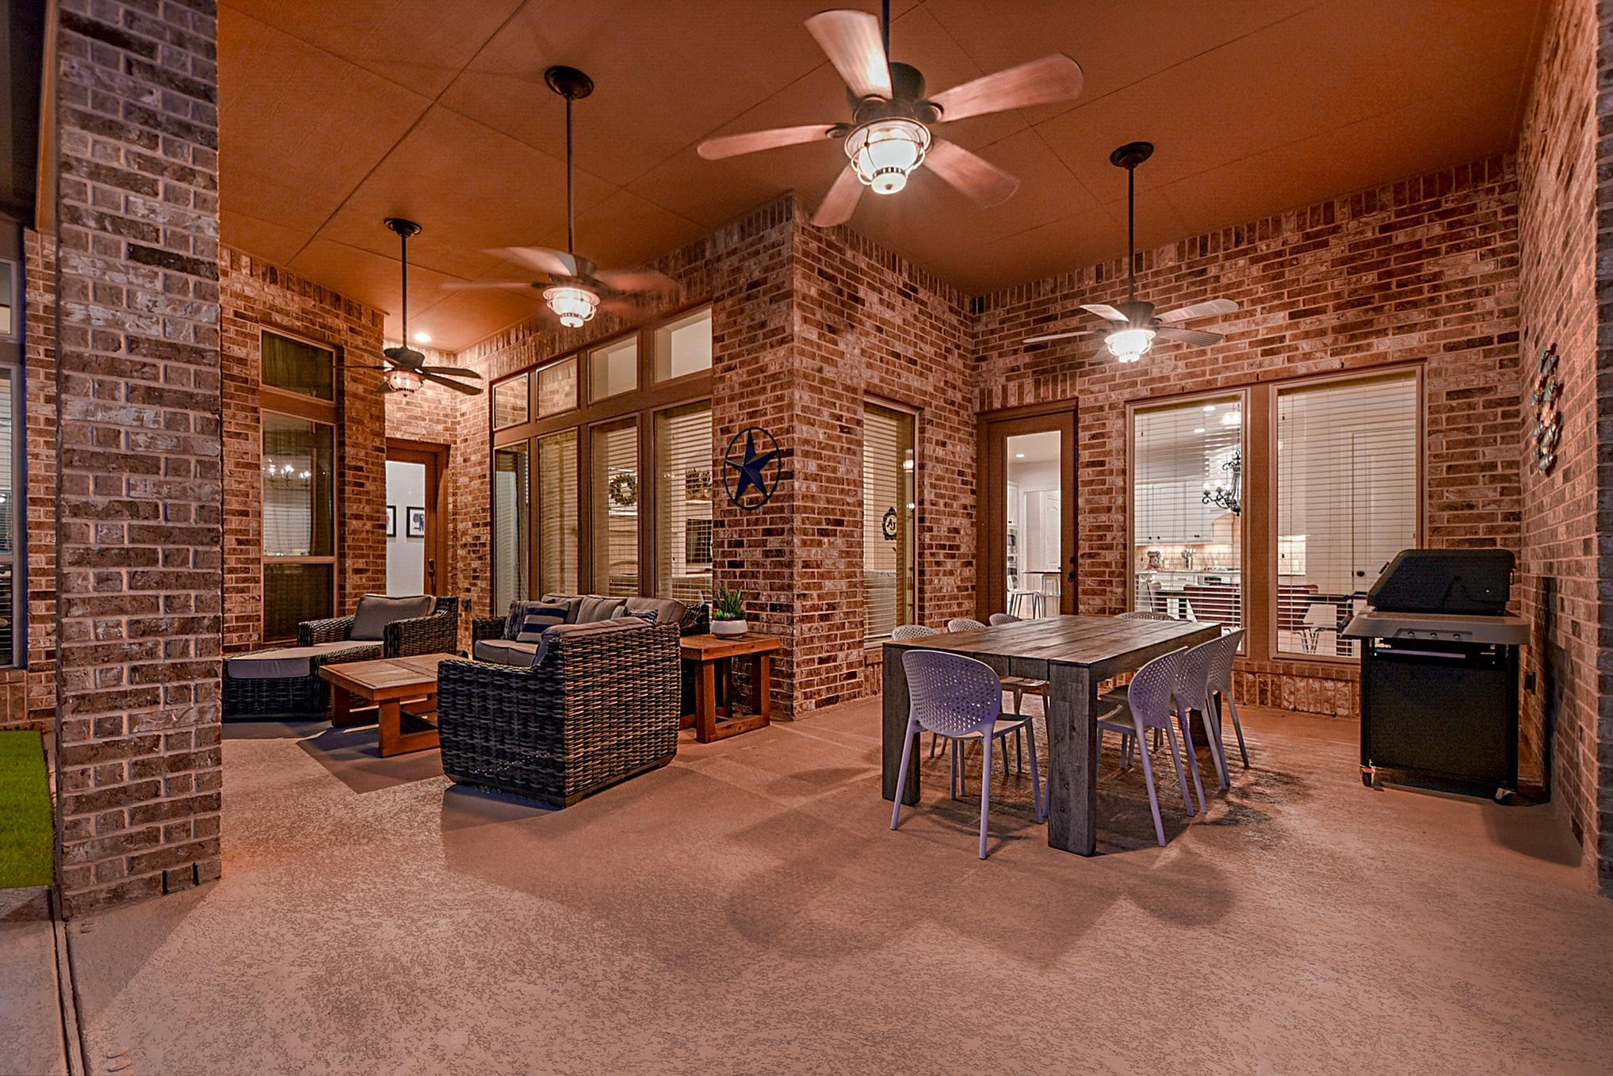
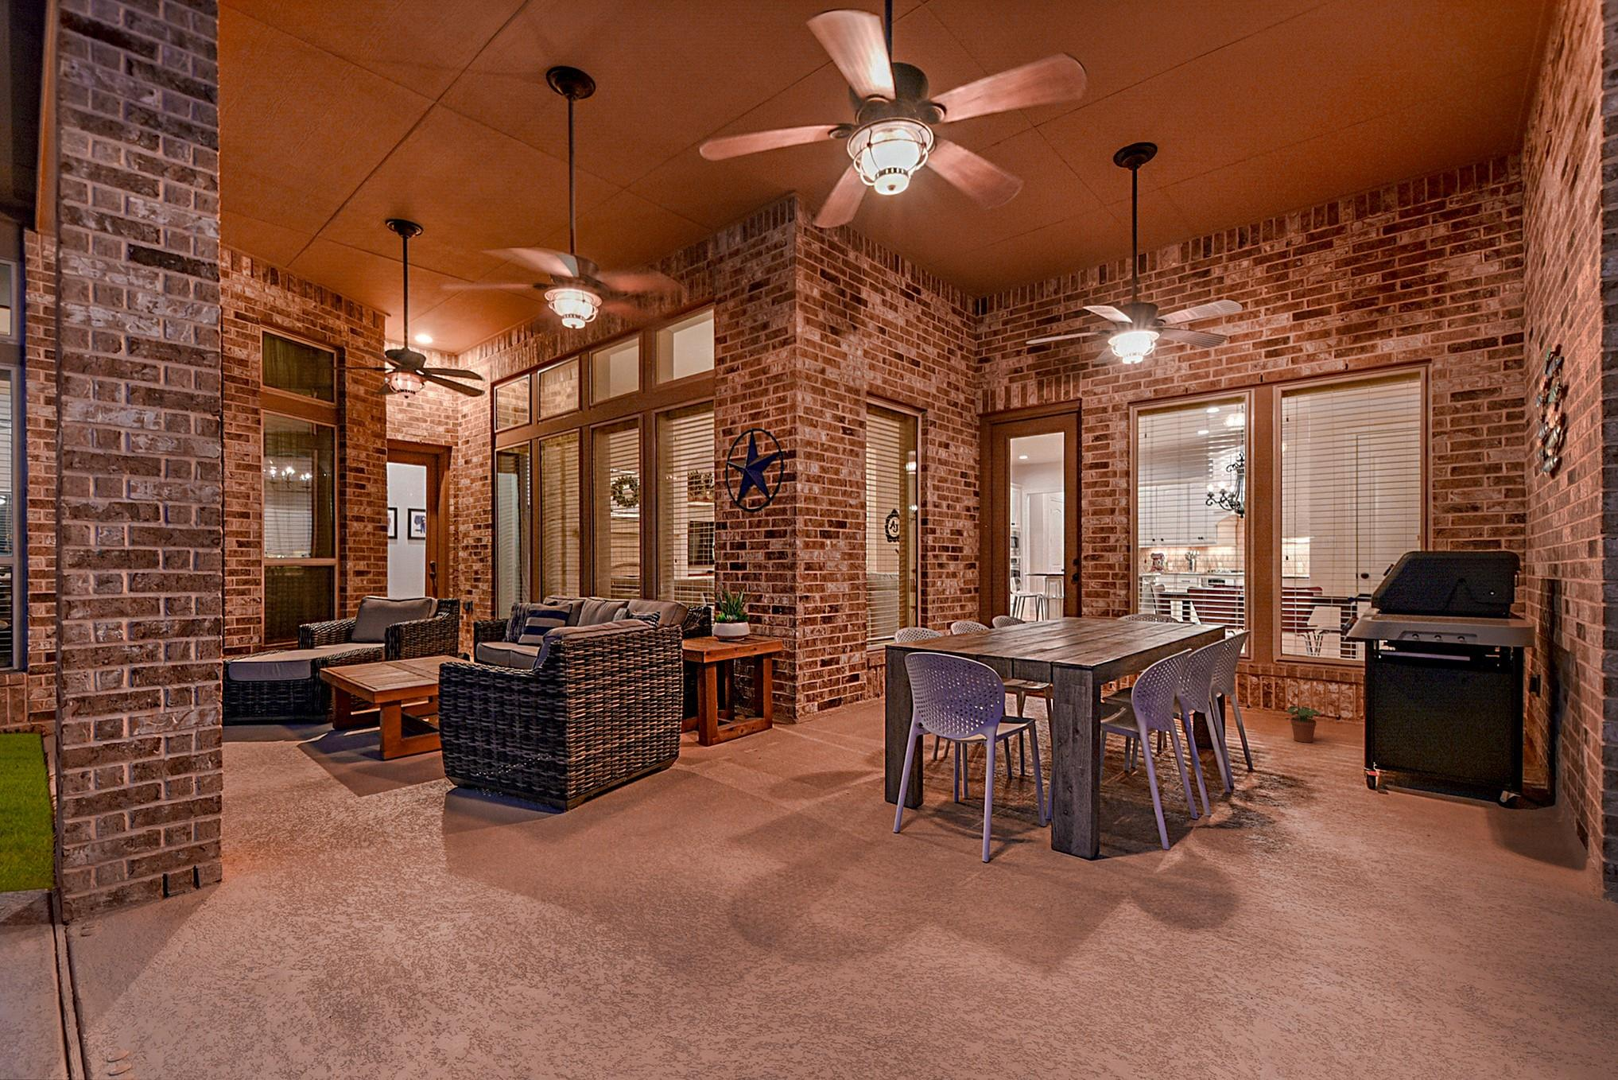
+ potted plant [1285,705,1320,744]
